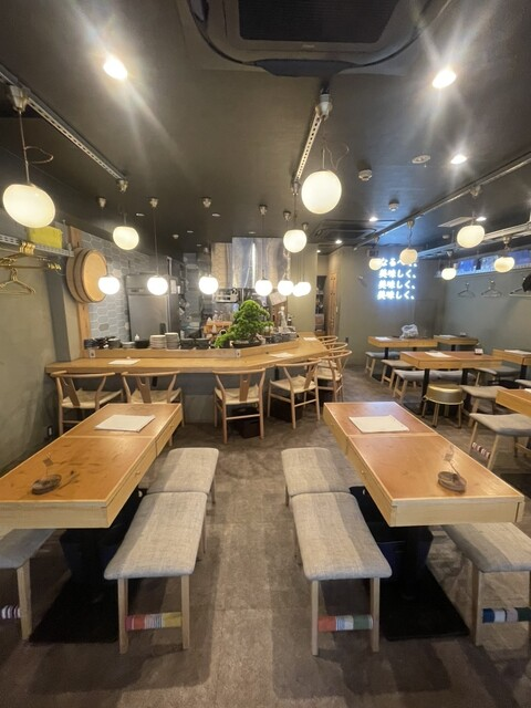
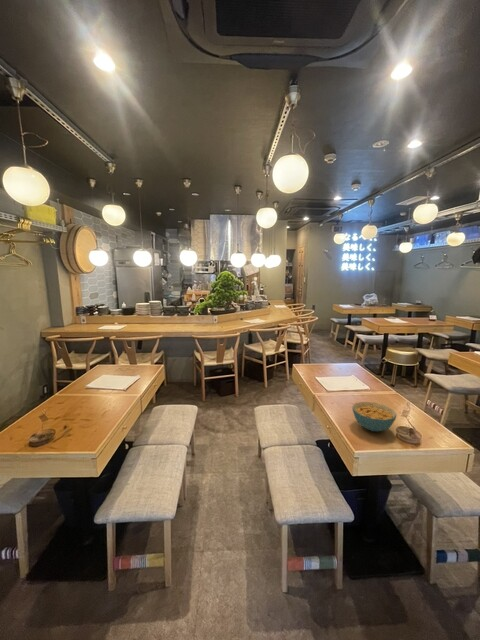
+ cereal bowl [351,401,397,433]
